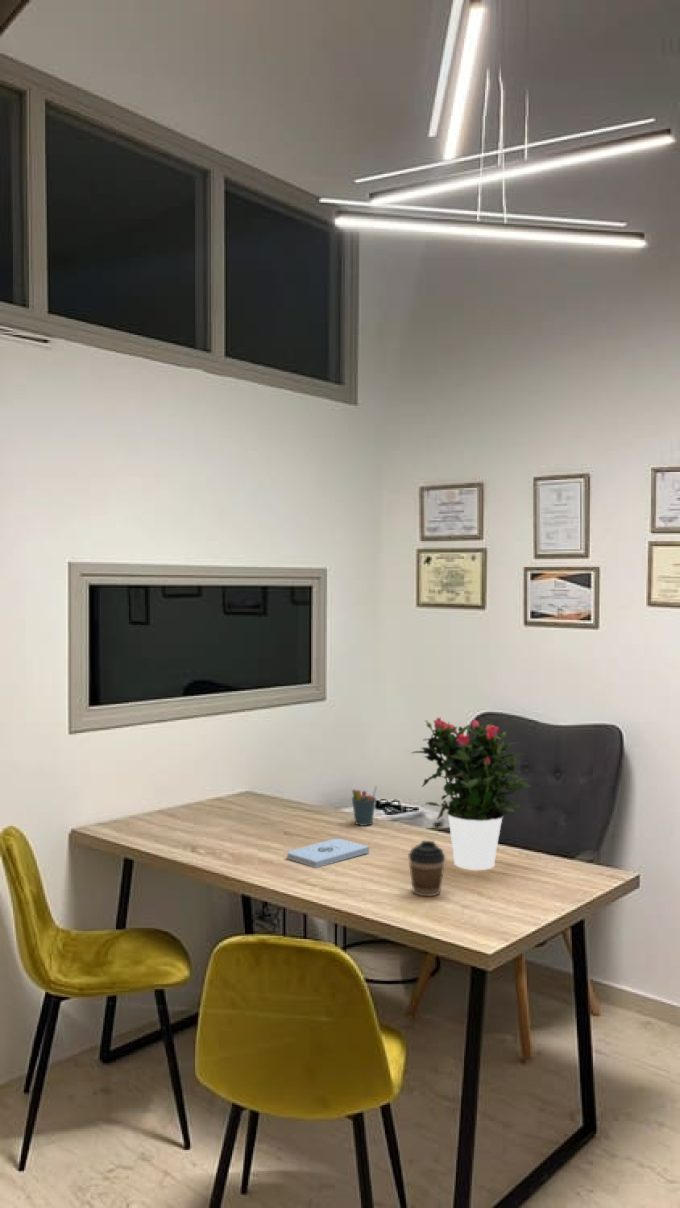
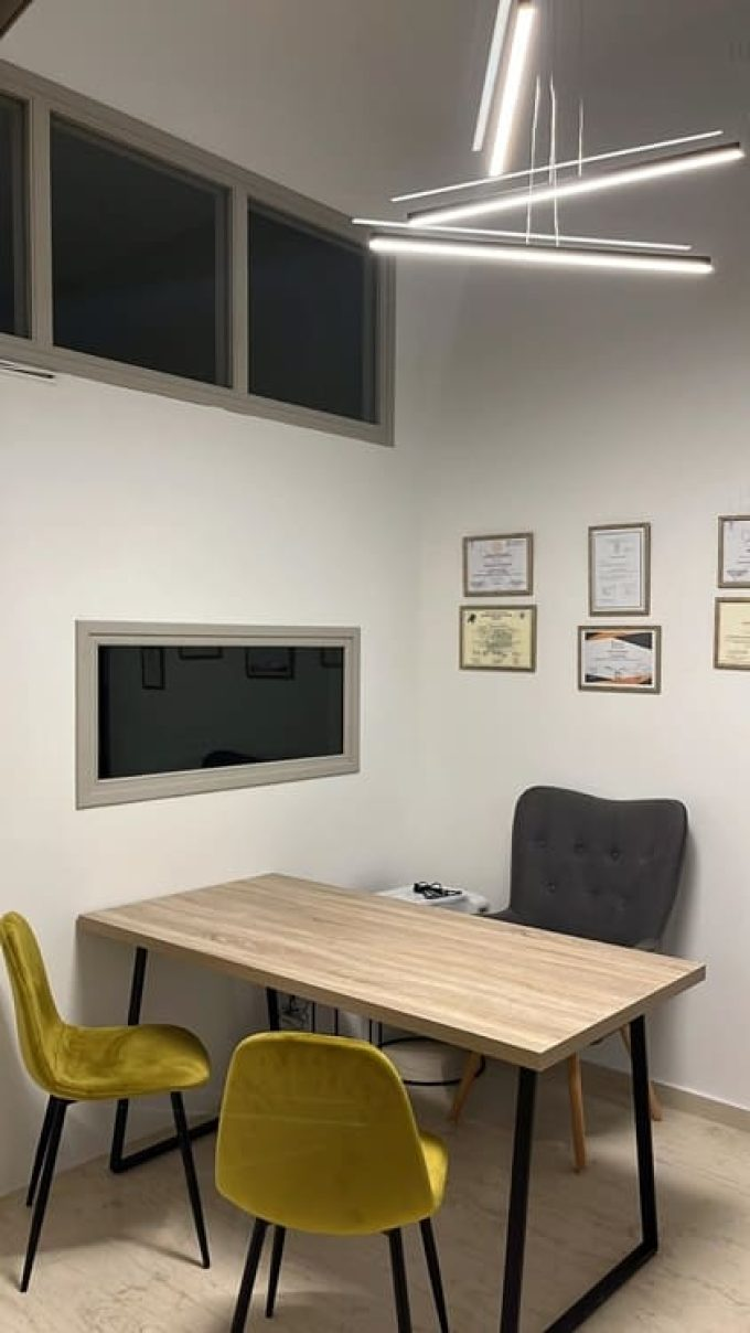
- notepad [286,838,370,869]
- pen holder [351,785,378,827]
- coffee cup [407,840,446,897]
- potted flower [411,717,532,871]
